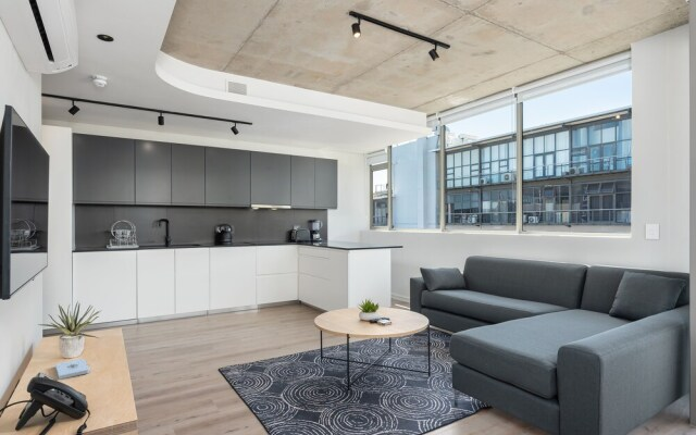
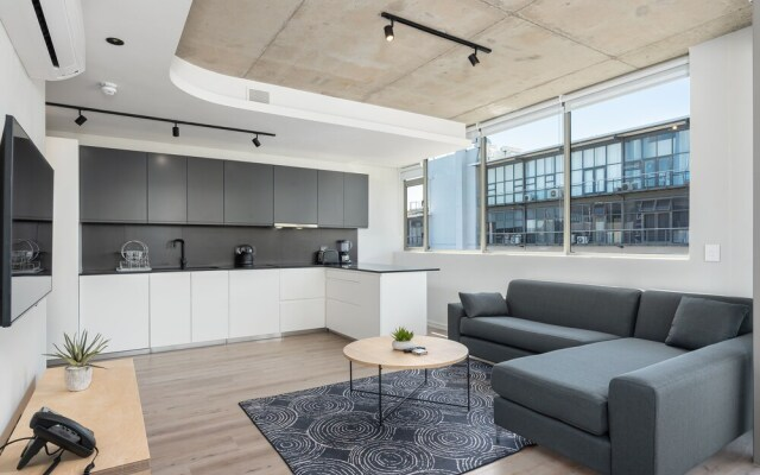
- notepad [54,358,90,381]
